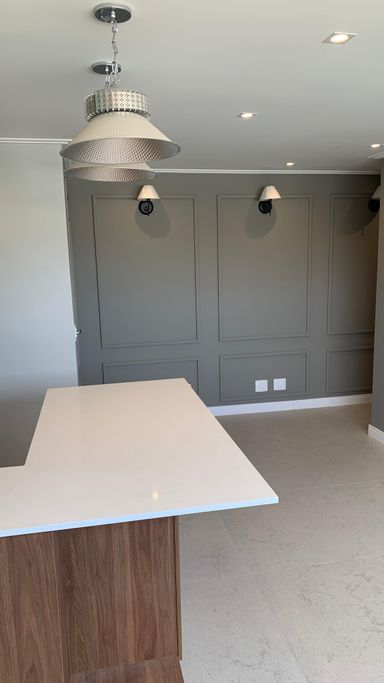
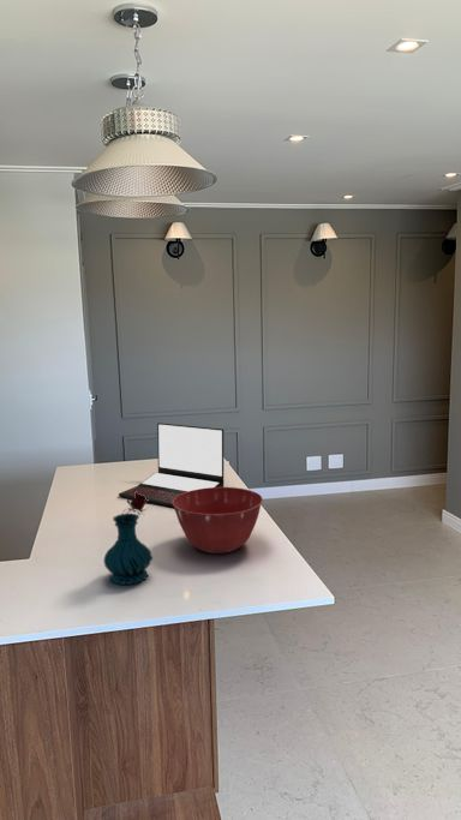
+ vase [103,491,154,587]
+ mixing bowl [172,486,264,555]
+ laptop [118,421,224,508]
